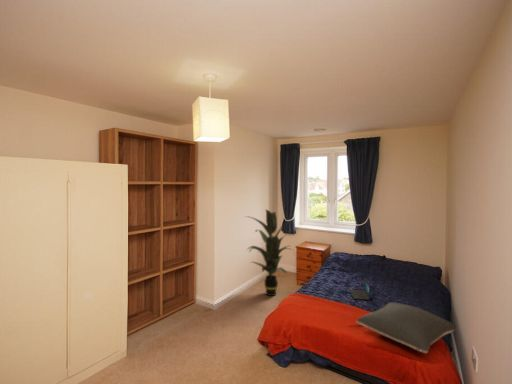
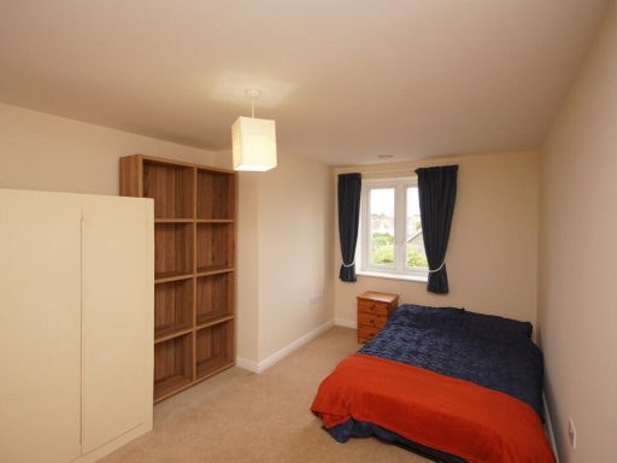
- laptop [349,276,371,301]
- indoor plant [245,209,294,297]
- pillow [355,302,457,354]
